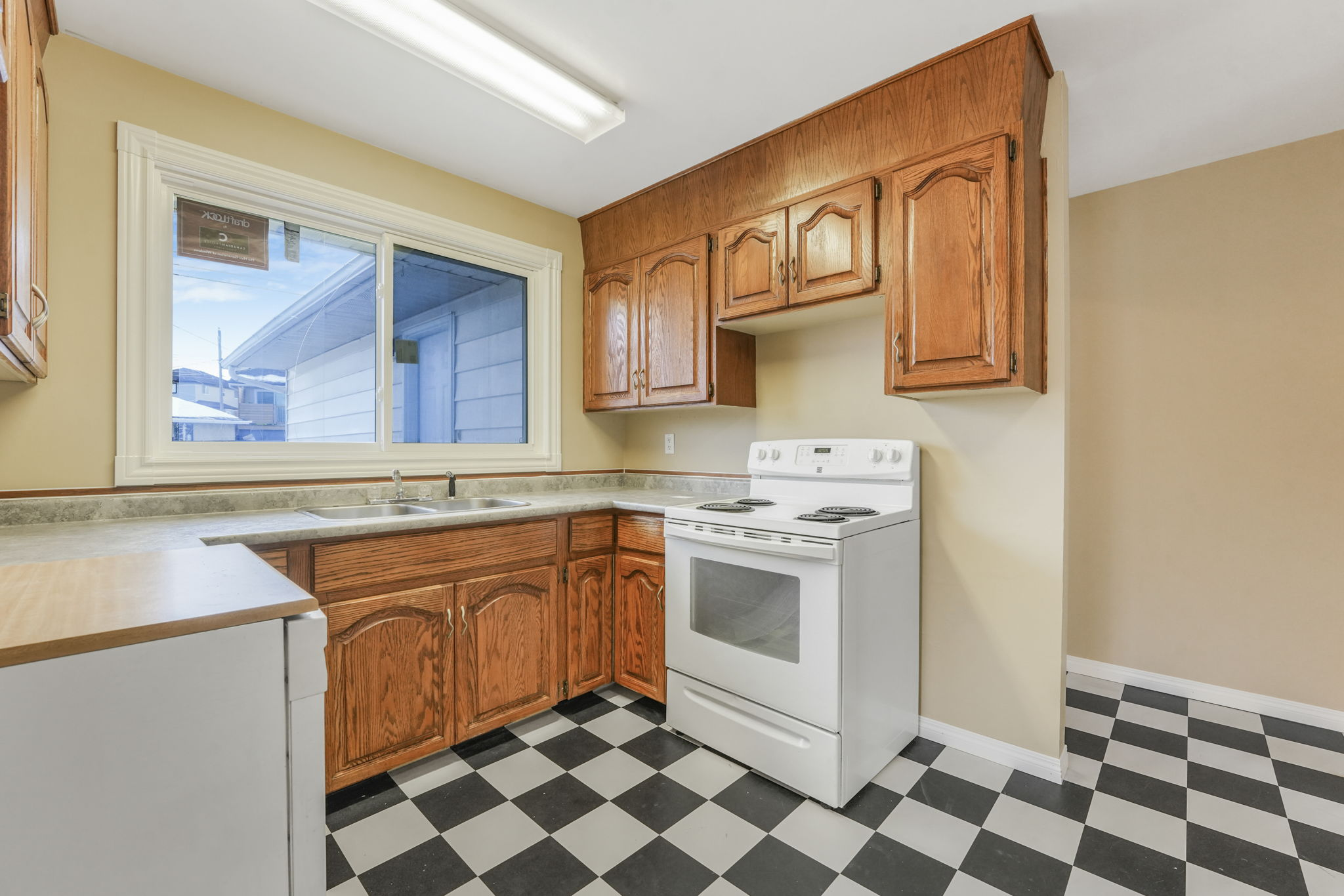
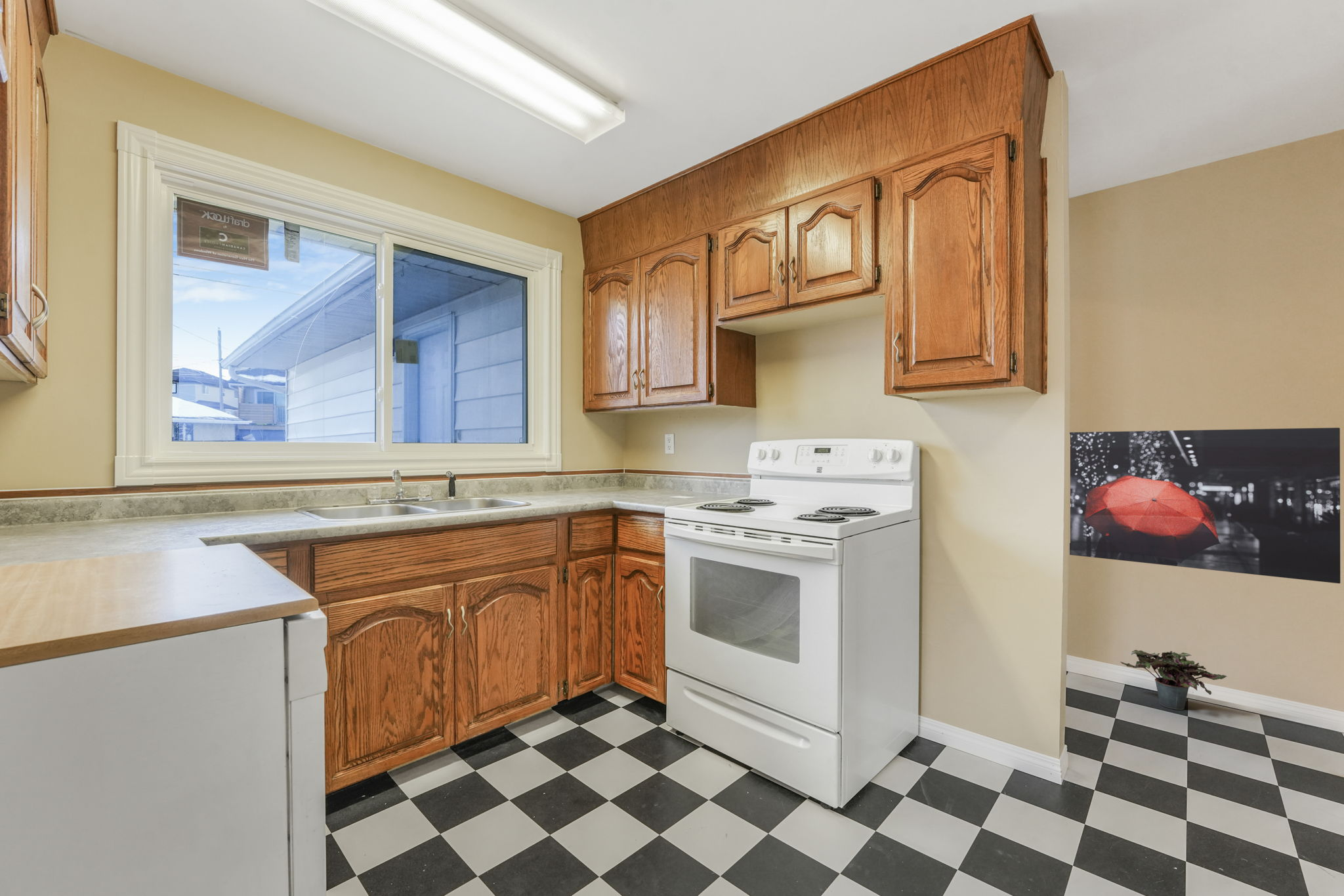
+ potted plant [1120,649,1228,710]
+ wall art [1069,427,1341,584]
